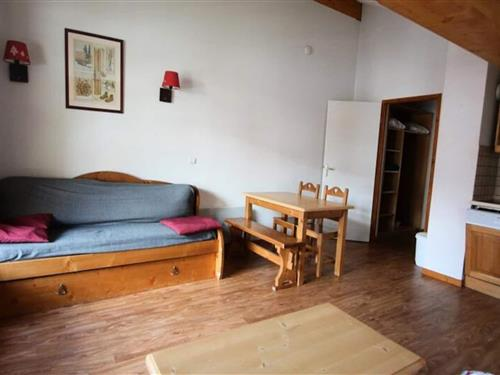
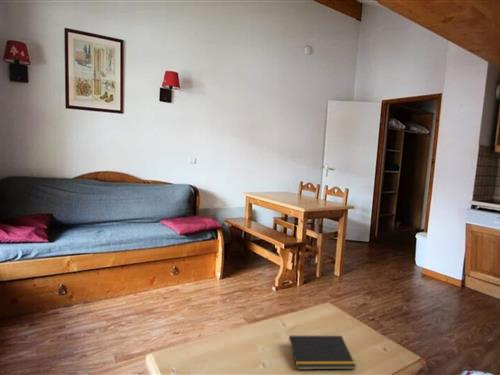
+ notepad [286,335,357,371]
